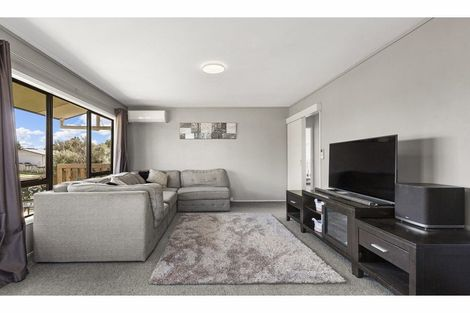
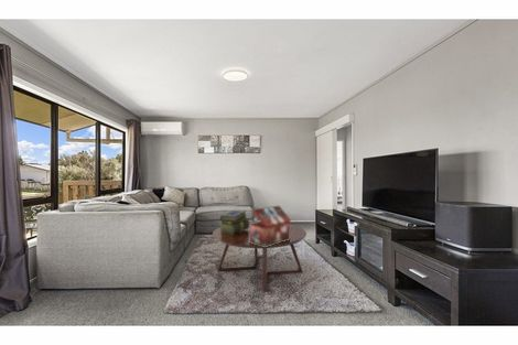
+ stack of books [218,209,250,235]
+ decorative box [249,205,292,247]
+ coffee table [212,220,307,293]
